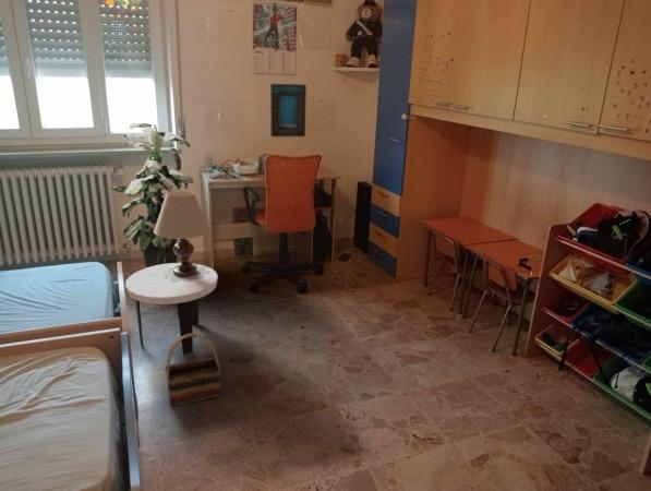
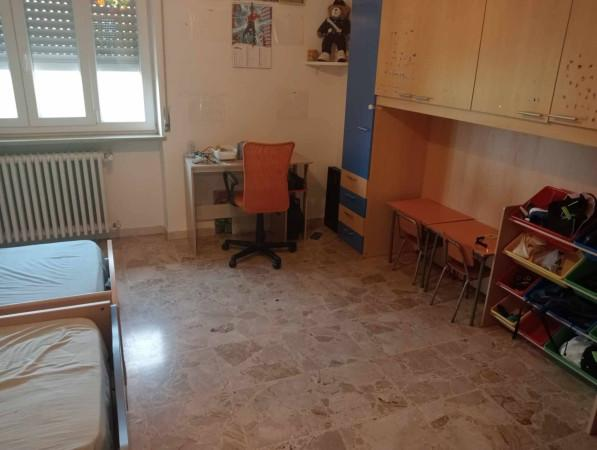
- side table [124,262,219,356]
- basket [165,333,222,407]
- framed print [269,83,308,137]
- table lamp [154,190,212,282]
- indoor plant [110,122,194,268]
